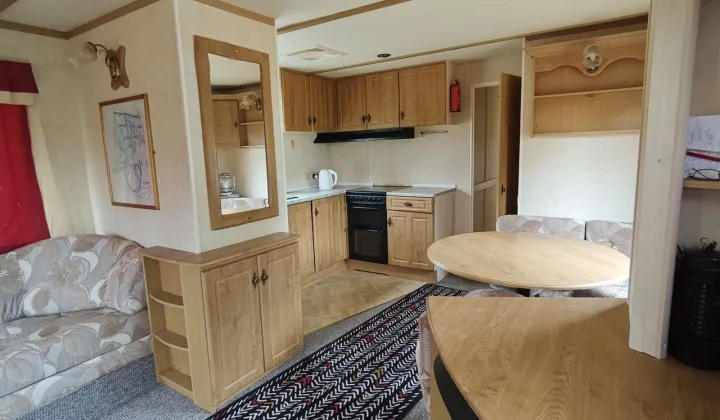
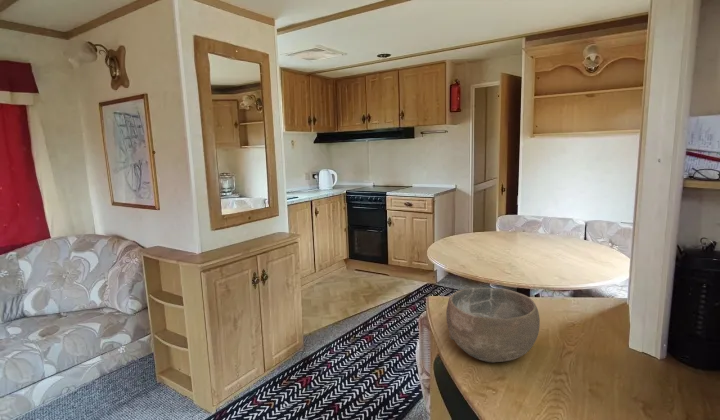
+ bowl [445,287,541,363]
